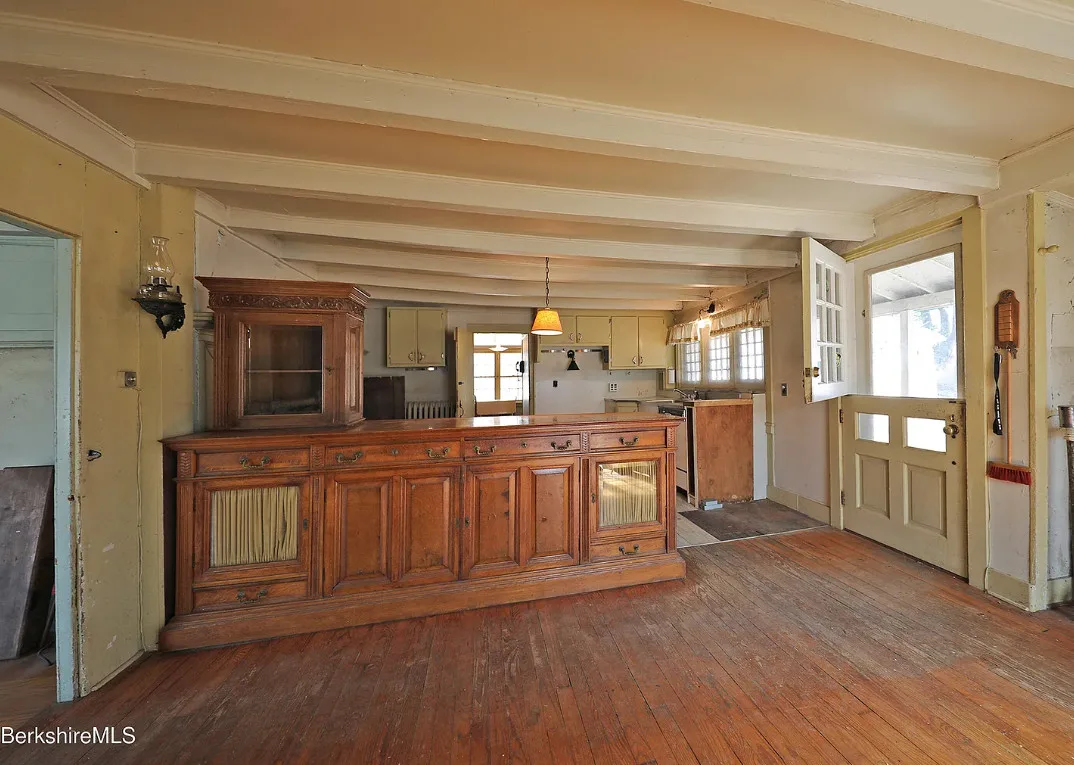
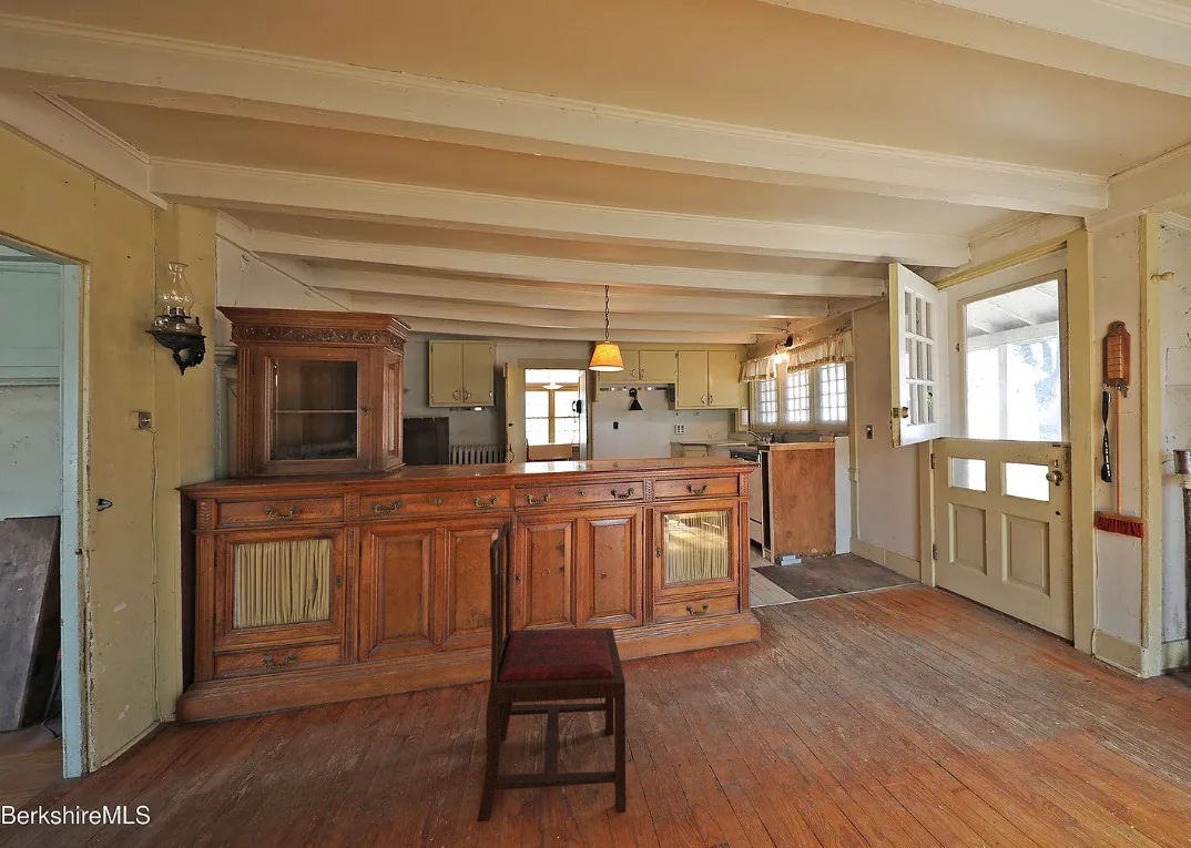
+ dining chair [476,521,627,823]
